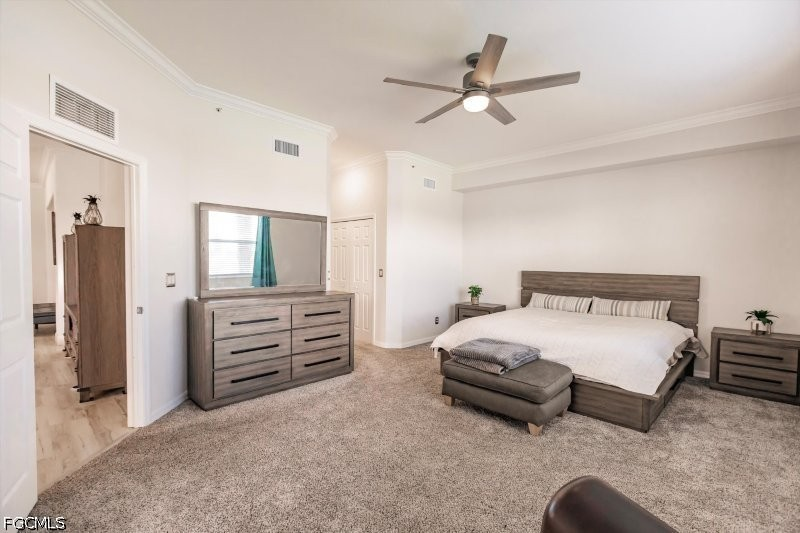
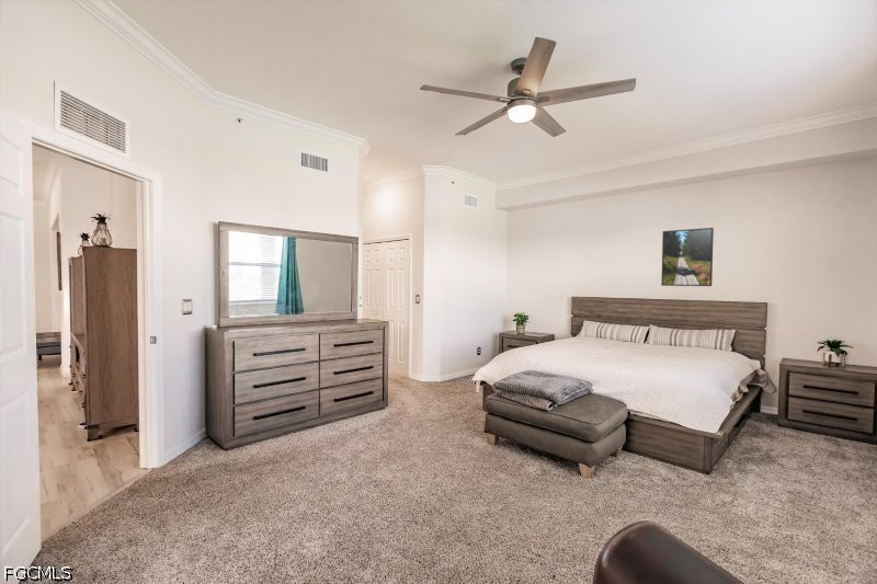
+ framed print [660,227,715,287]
